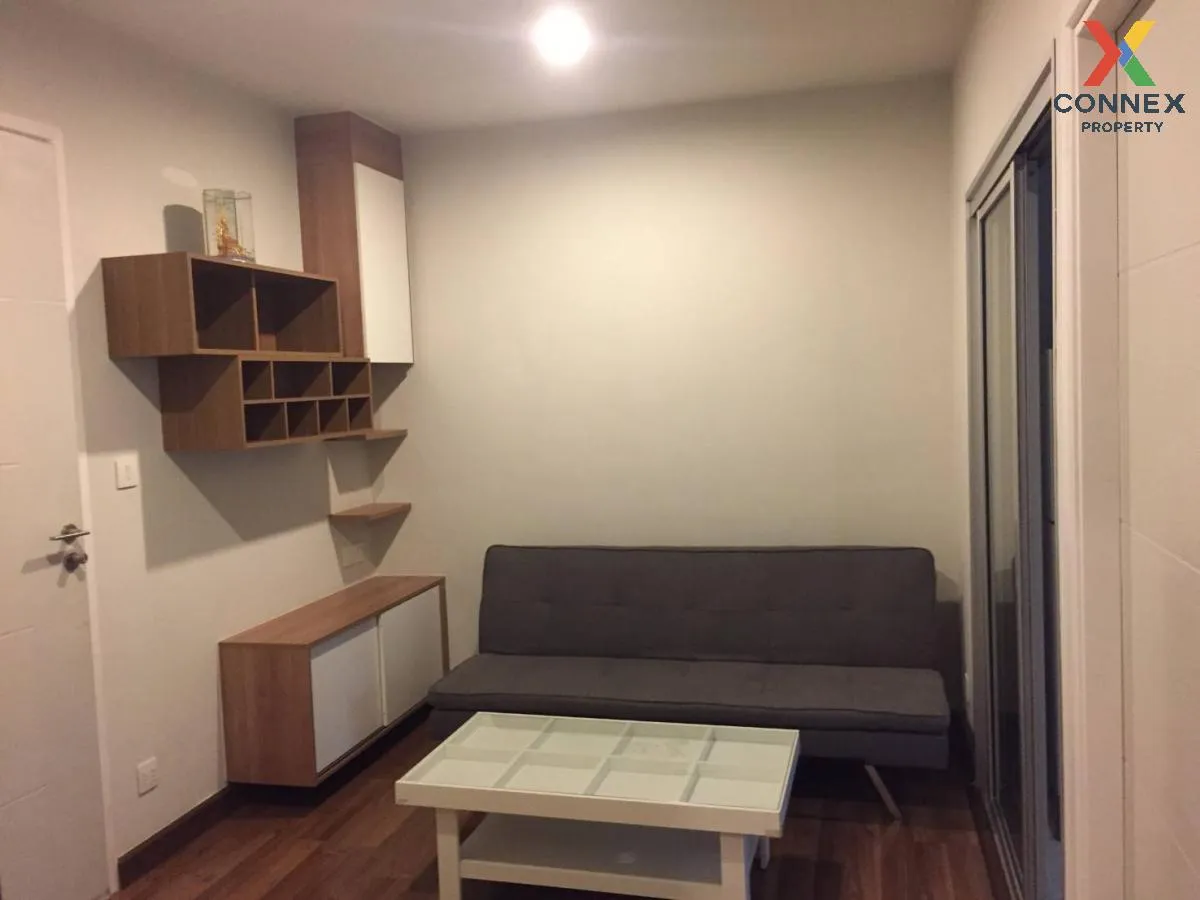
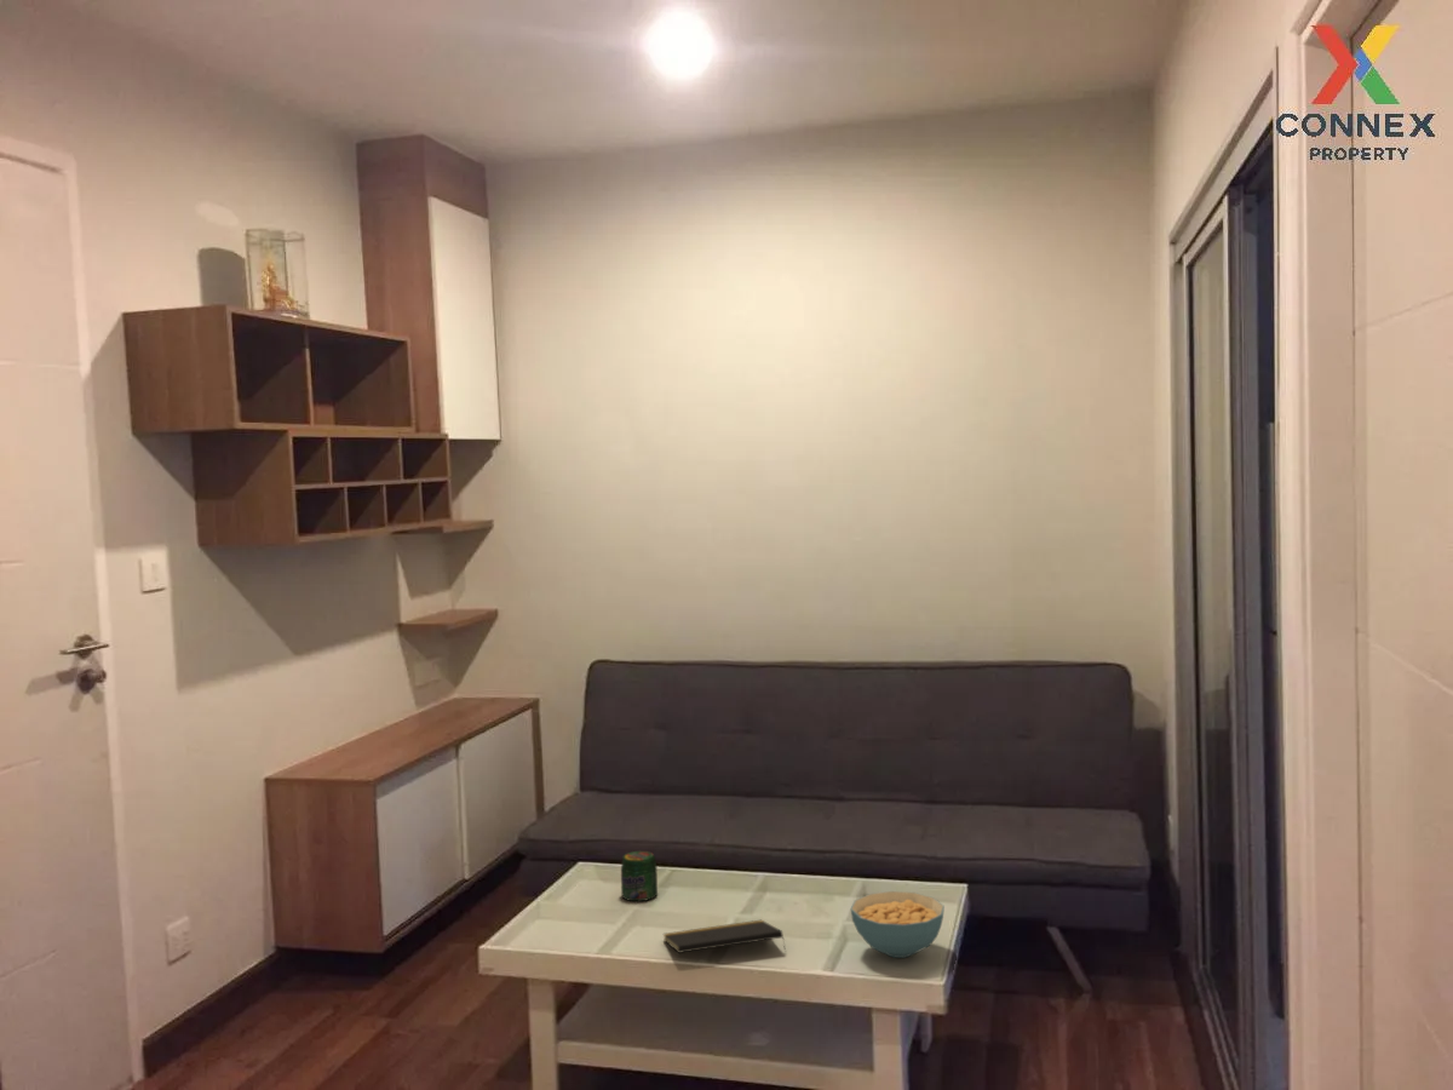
+ notepad [662,919,787,954]
+ cereal bowl [850,890,946,959]
+ jar [620,850,659,902]
